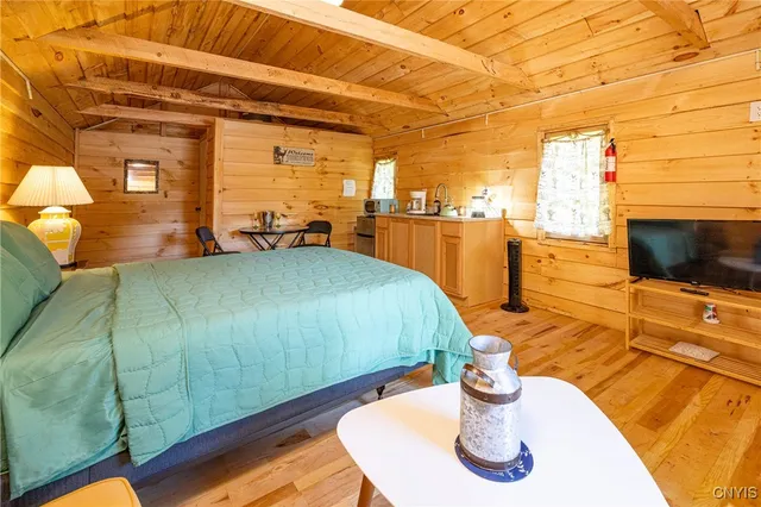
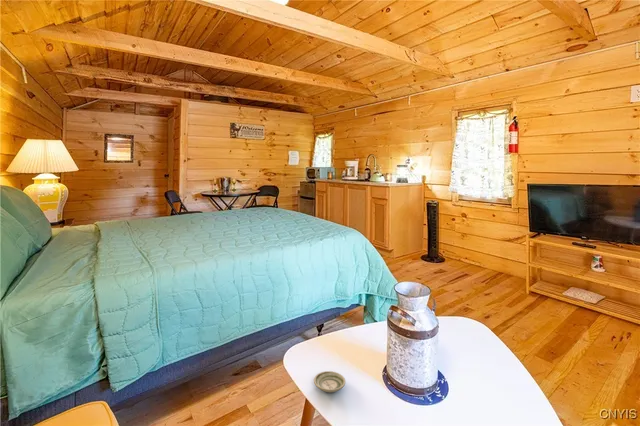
+ saucer [313,370,346,393]
